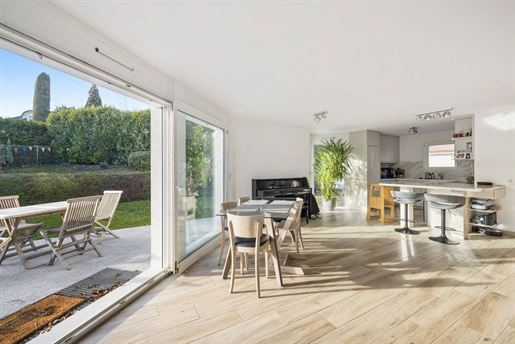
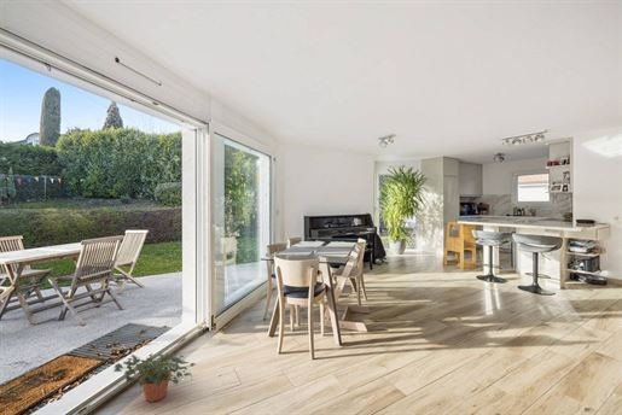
+ potted plant [112,352,197,403]
